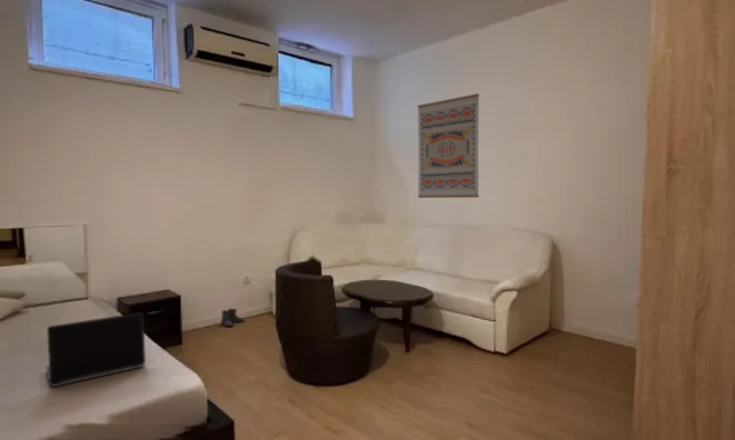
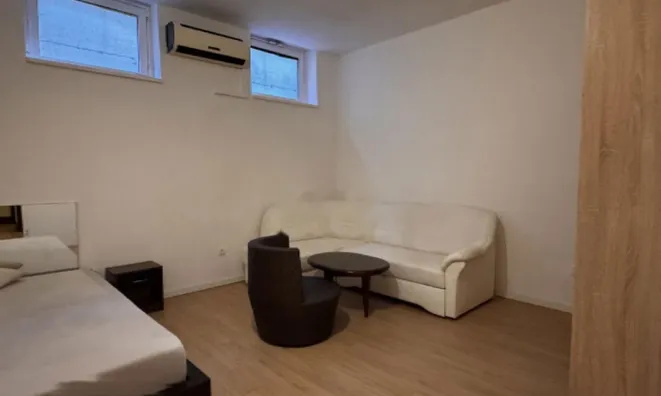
- laptop computer [44,311,147,388]
- wall art [417,92,480,199]
- boots [220,308,245,328]
